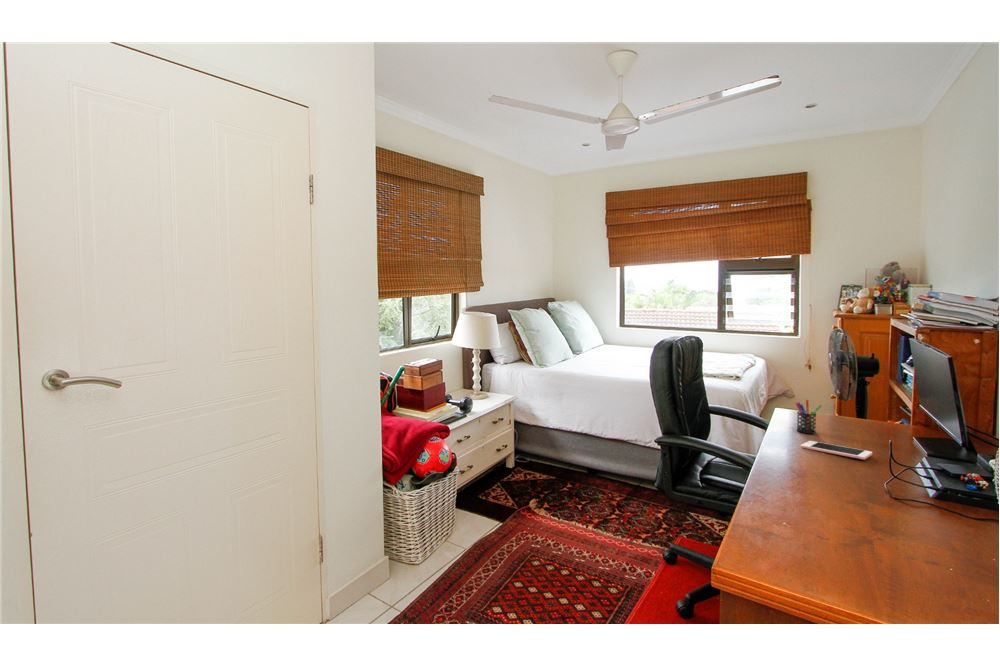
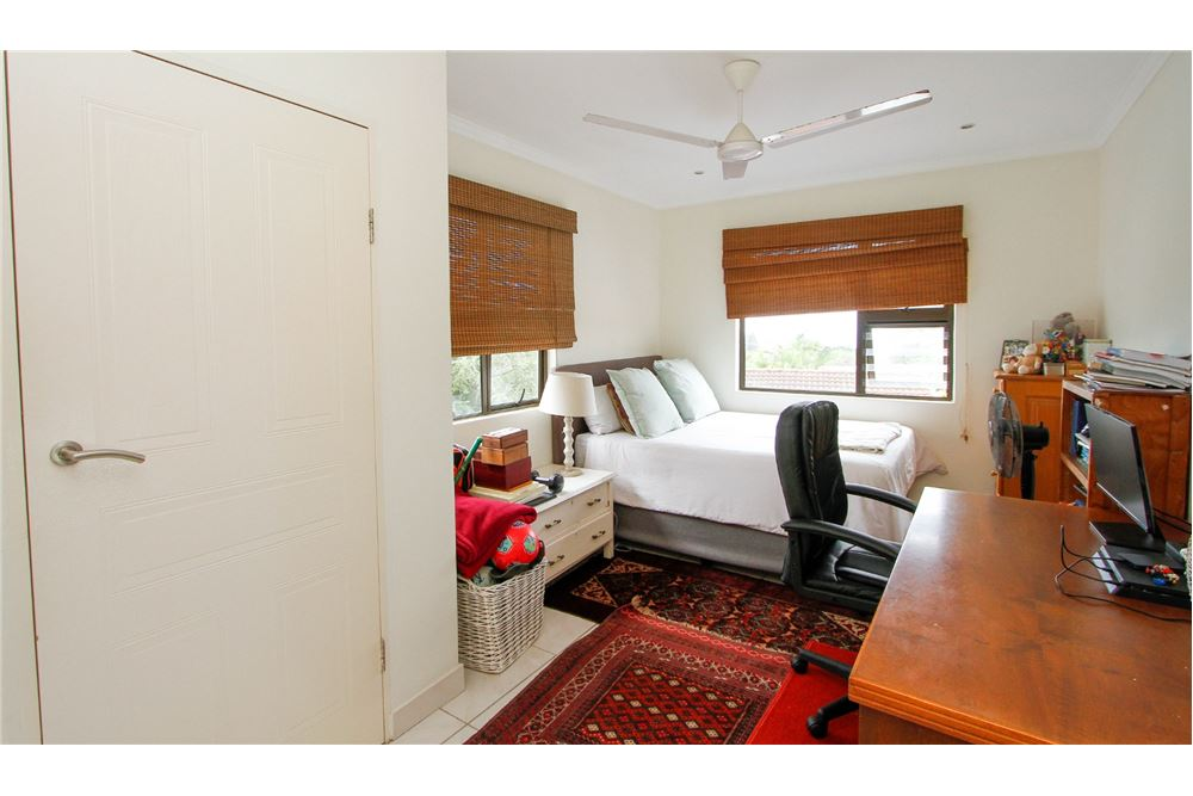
- cell phone [800,440,873,460]
- pen holder [795,399,823,435]
